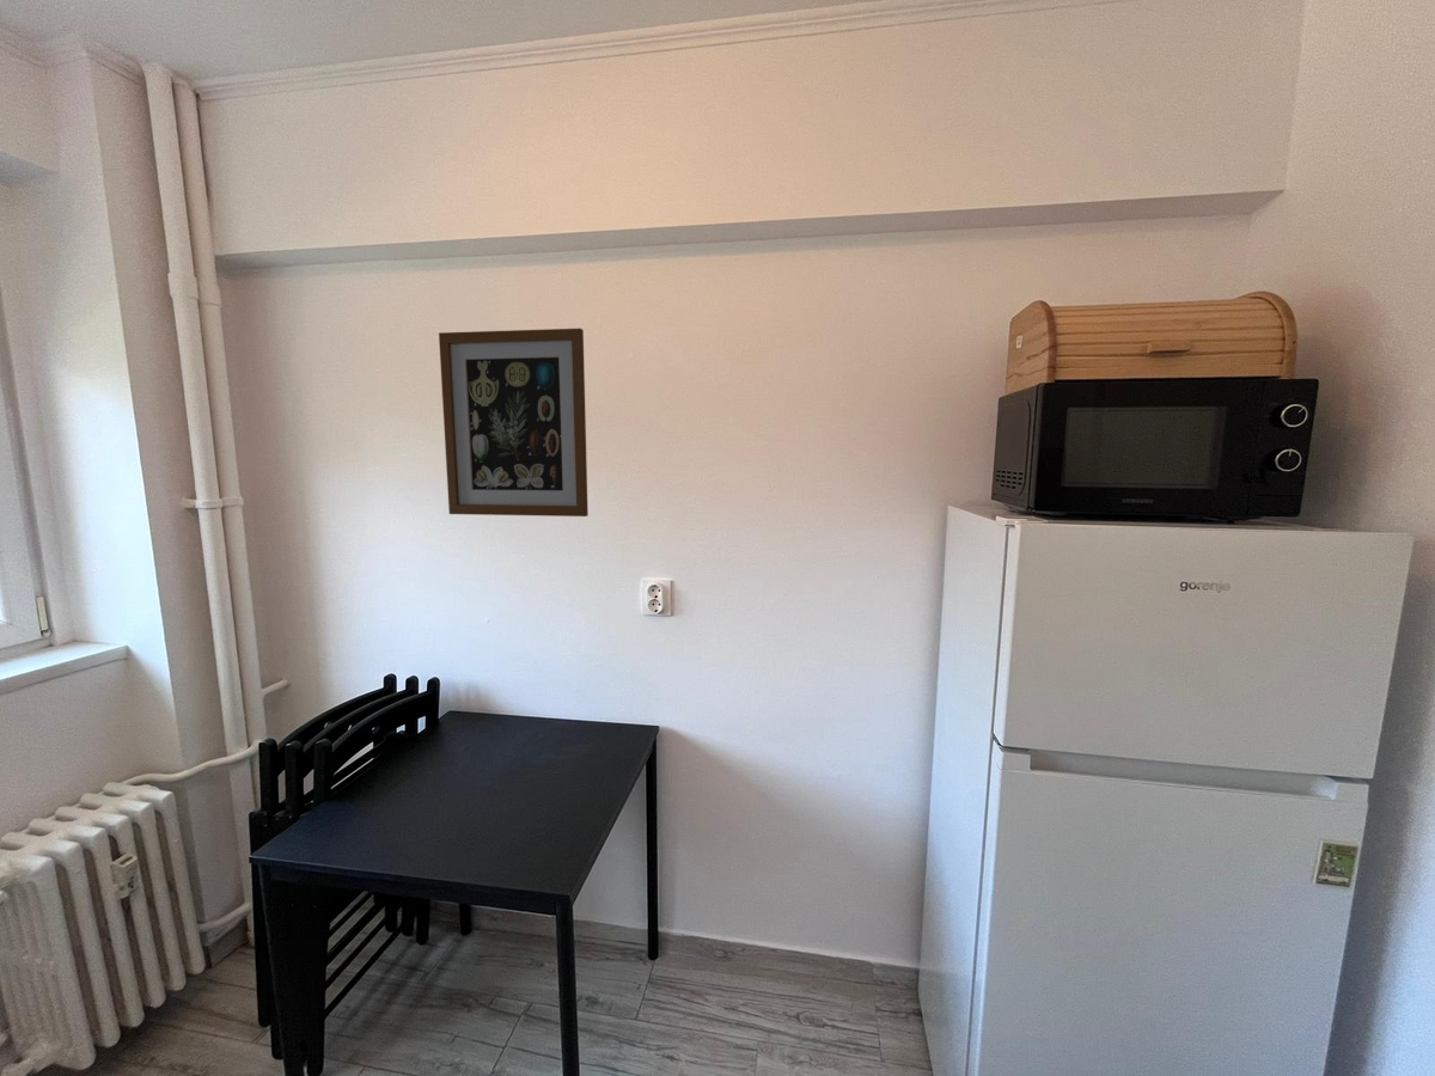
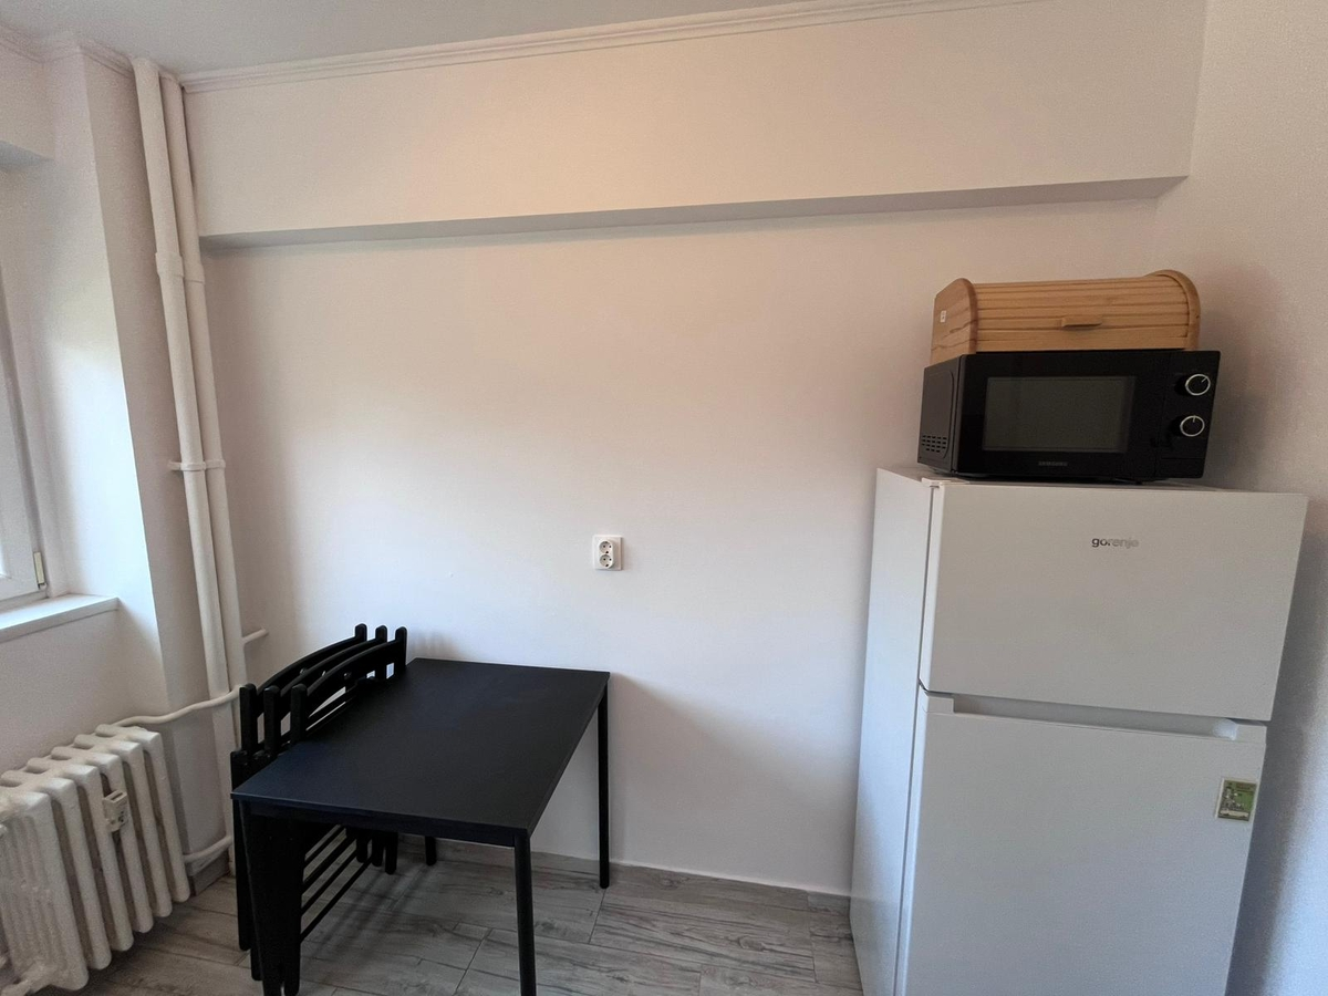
- wall art [438,328,590,518]
